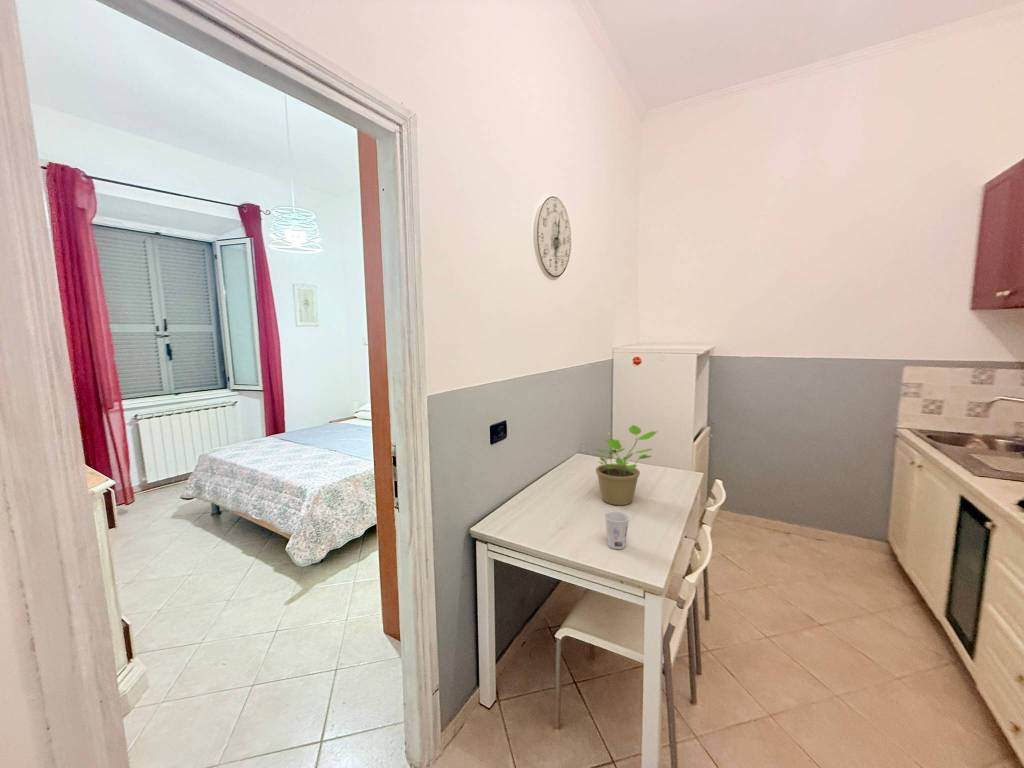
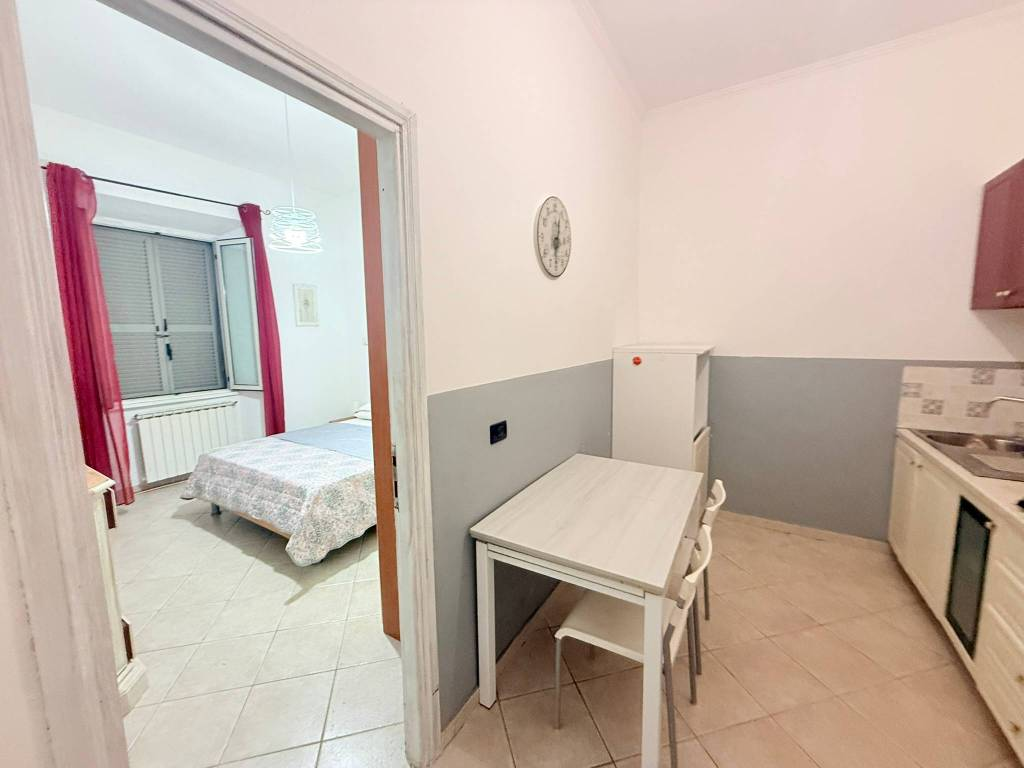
- cup [604,510,630,550]
- potted plant [594,424,659,506]
